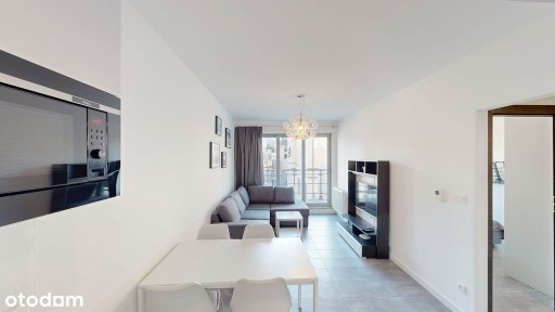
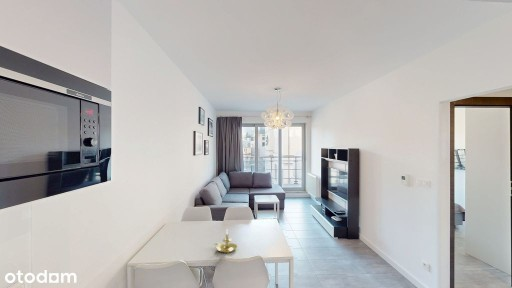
+ candle holder [214,230,238,254]
